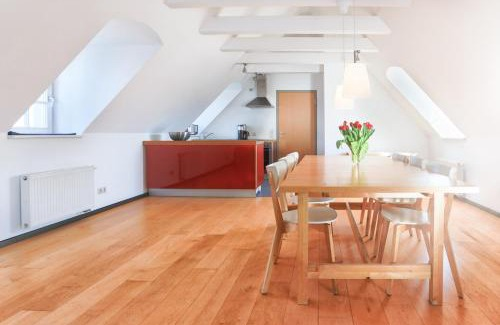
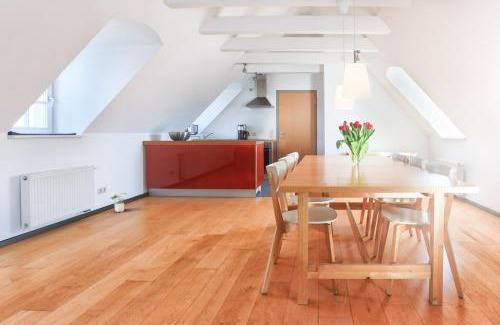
+ potted plant [108,192,128,213]
